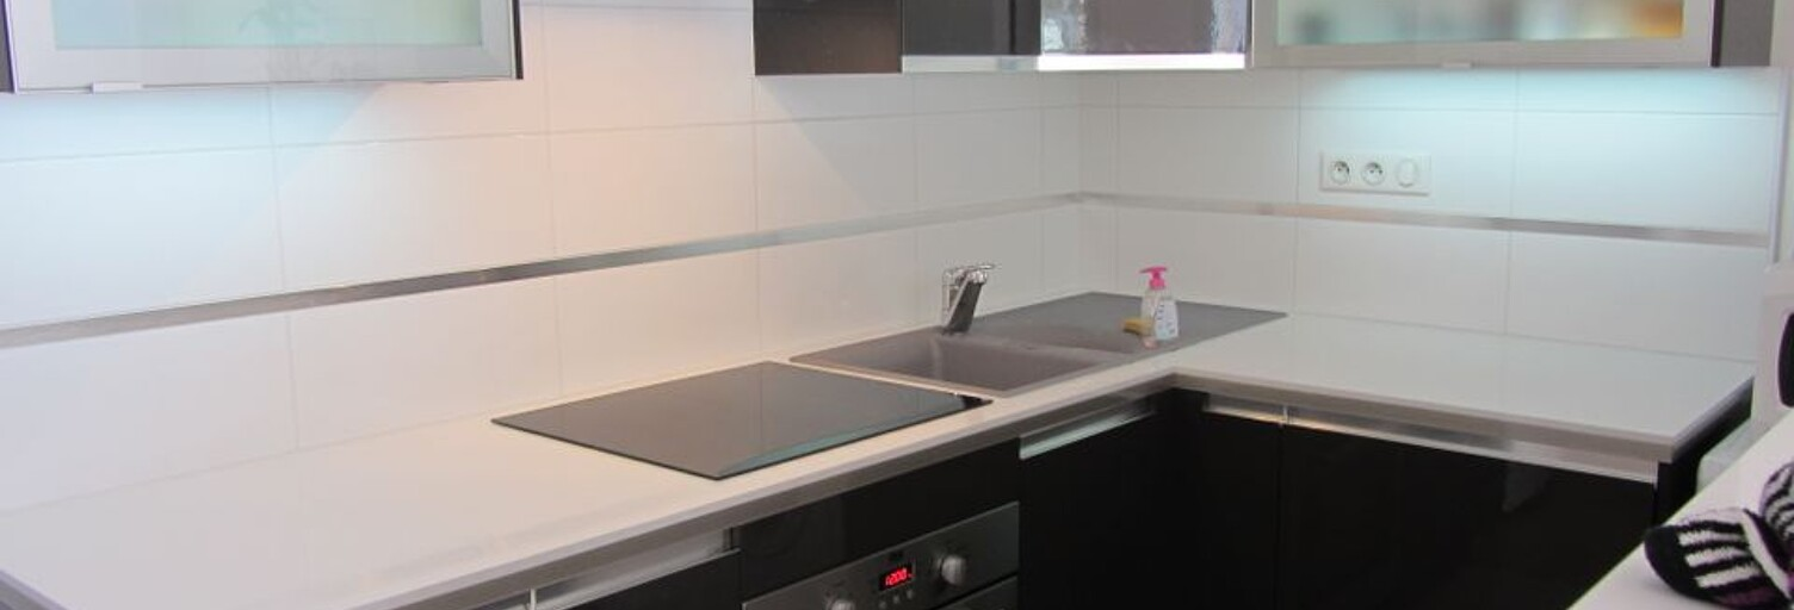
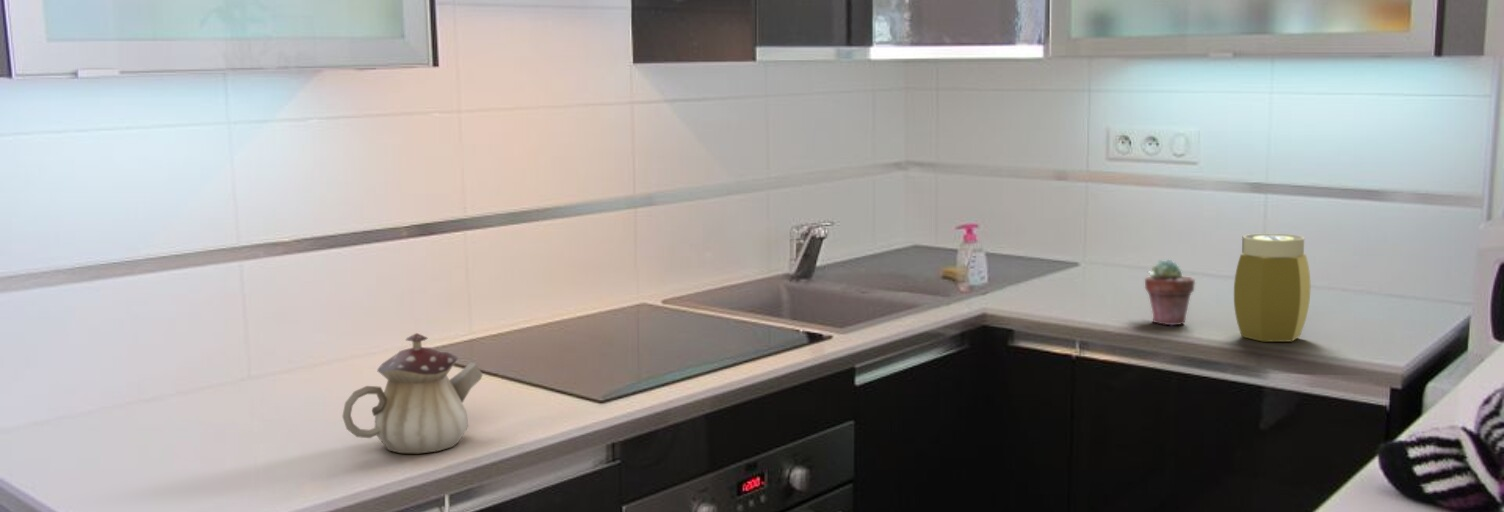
+ jar [1233,233,1311,342]
+ teapot [341,332,484,454]
+ potted succulent [1144,258,1196,326]
